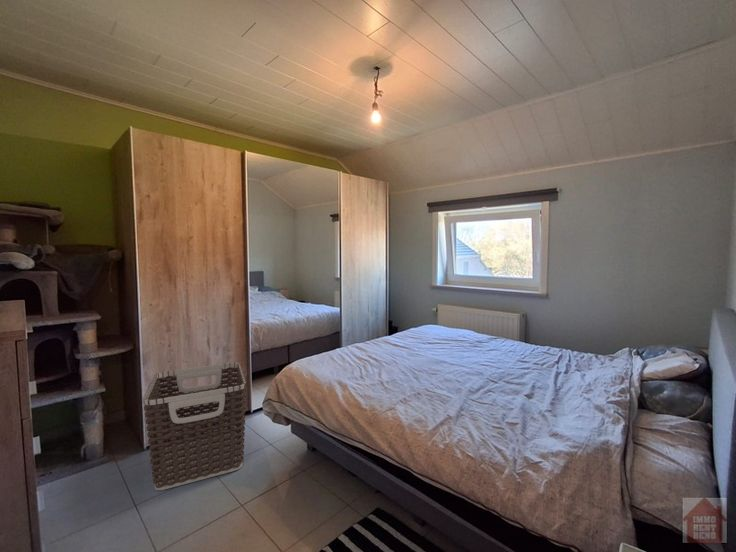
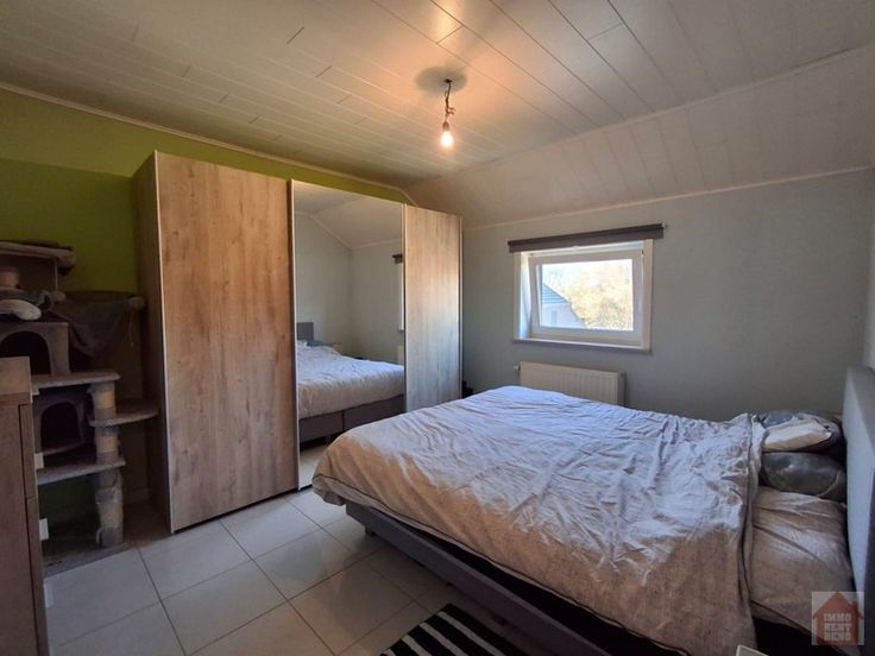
- clothes hamper [142,361,247,491]
